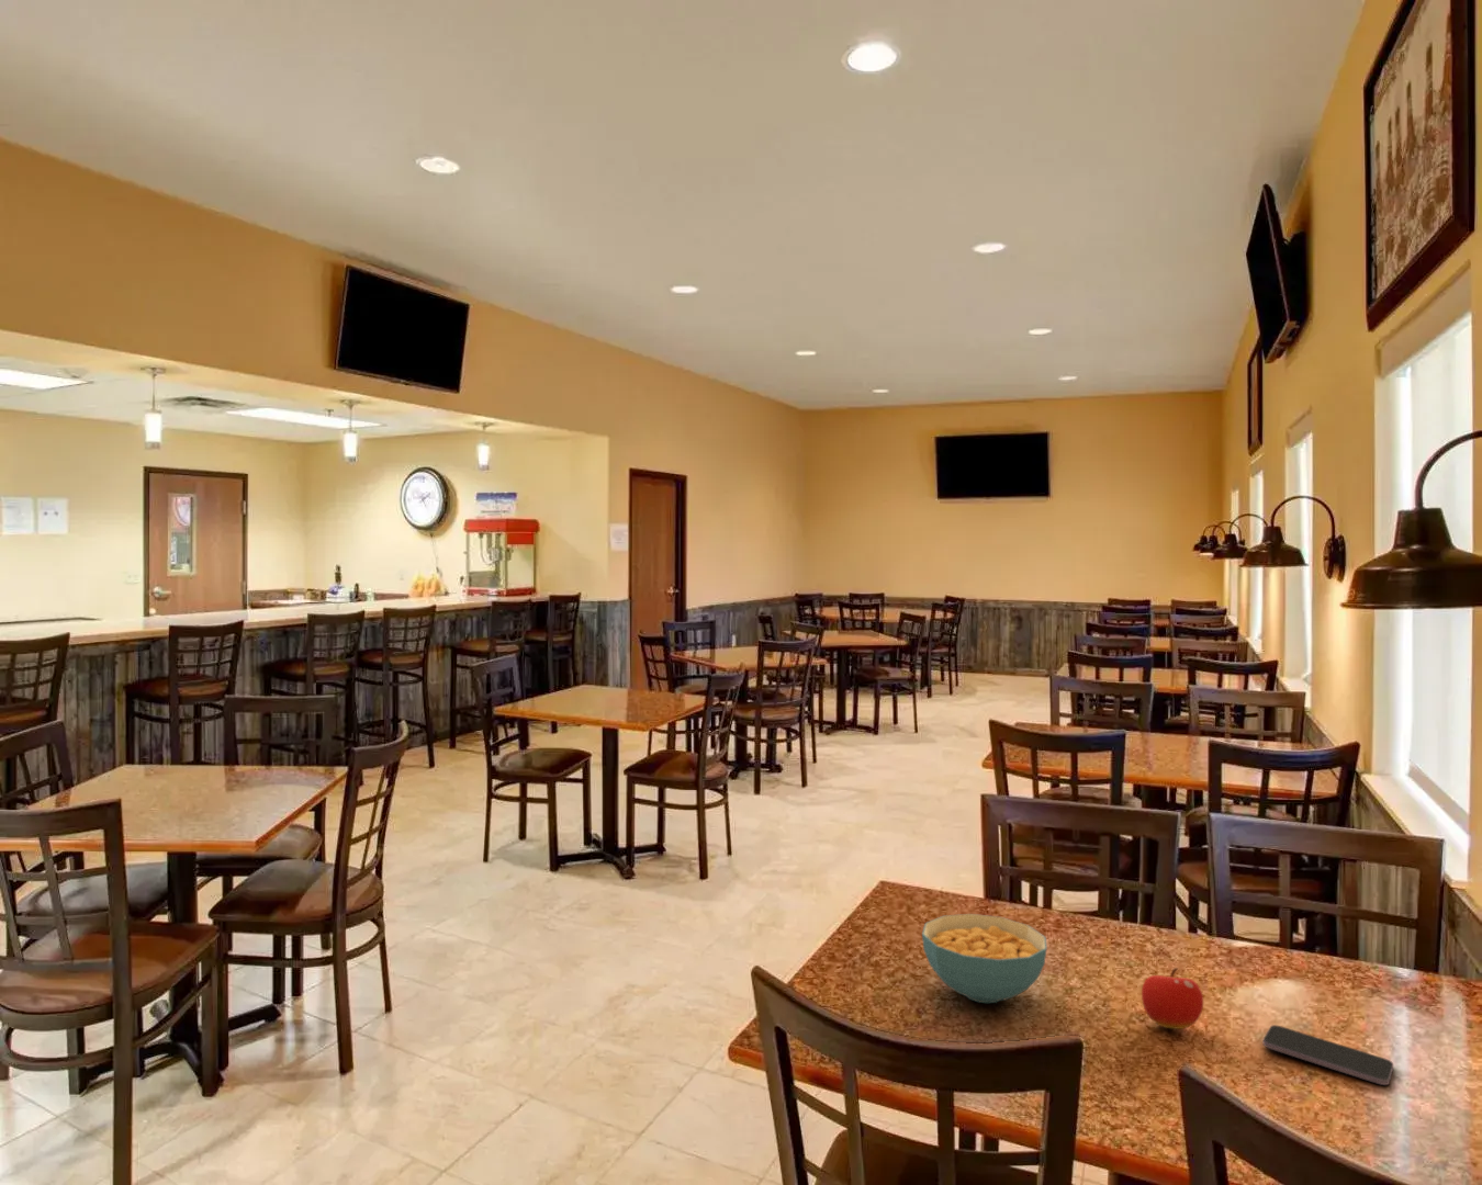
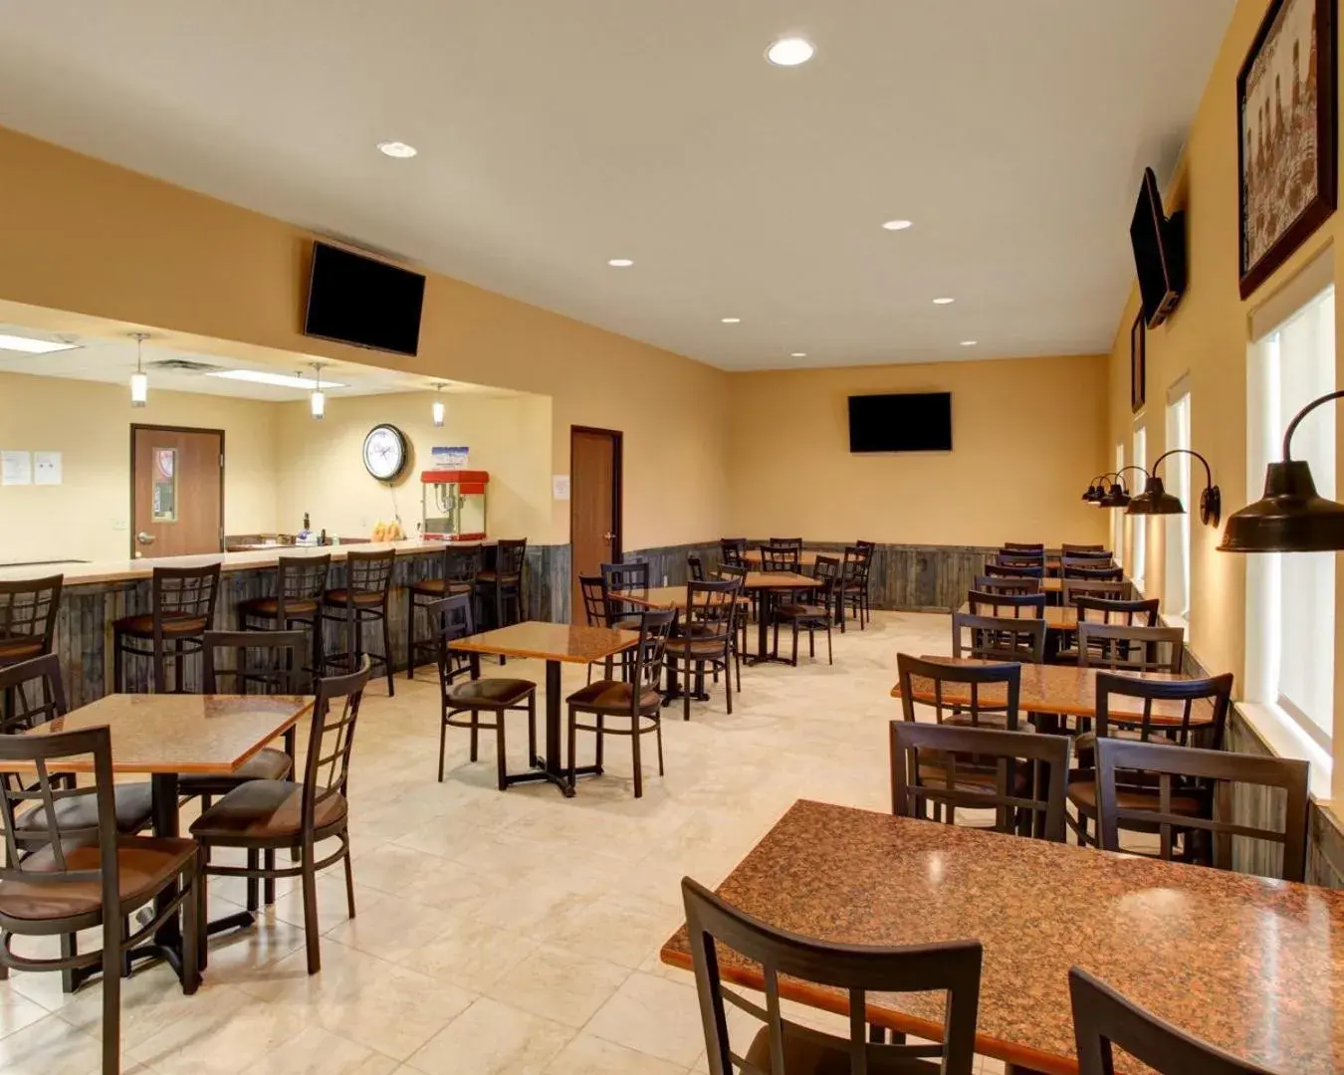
- cereal bowl [921,913,1049,1004]
- smartphone [1263,1024,1394,1086]
- fruit [1141,966,1204,1030]
